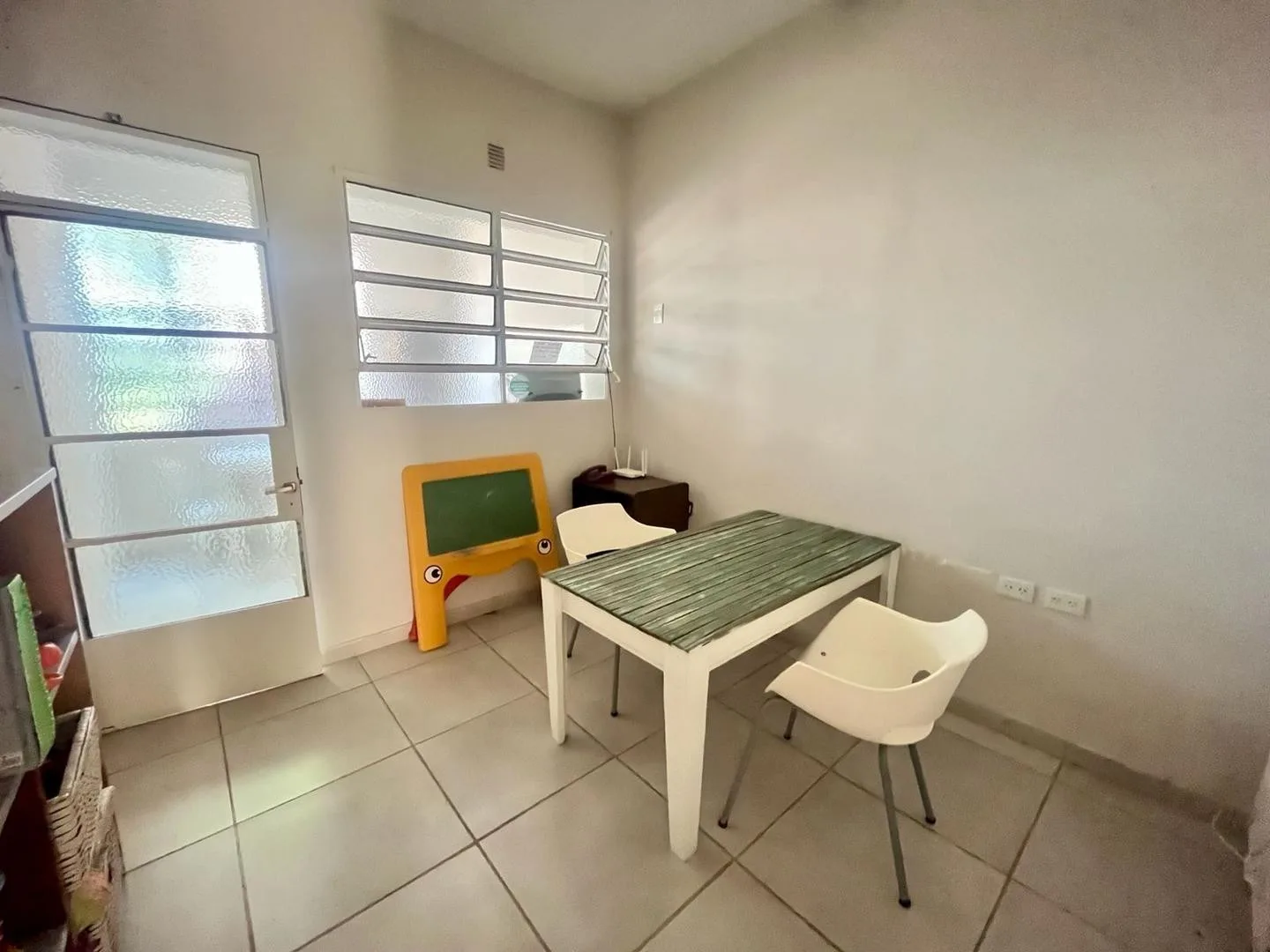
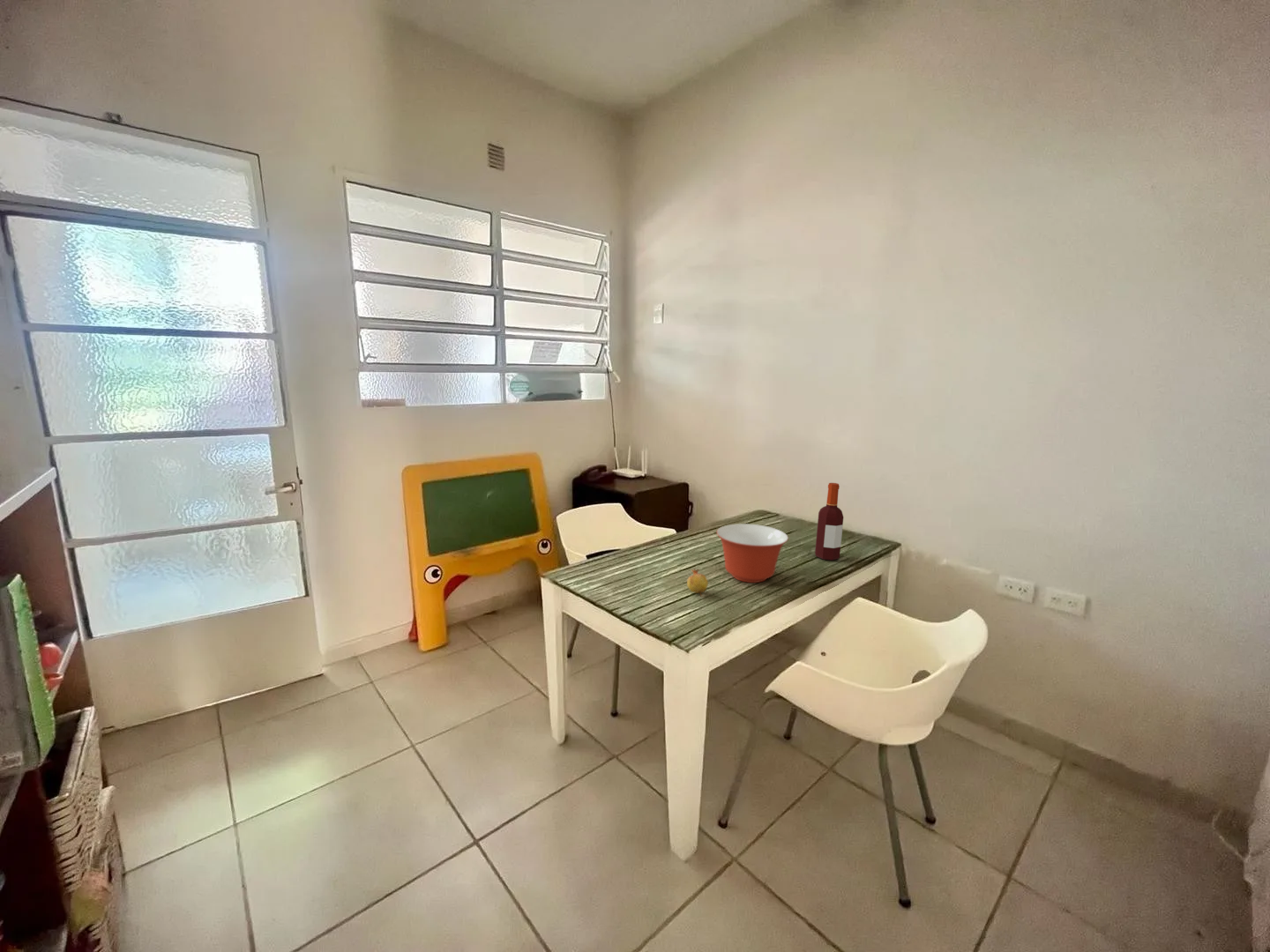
+ mixing bowl [715,523,789,584]
+ fruit [686,568,709,598]
+ bottle [814,482,844,562]
